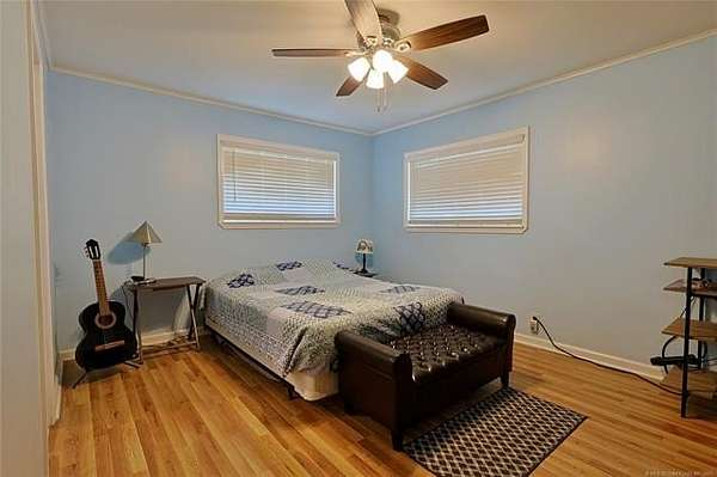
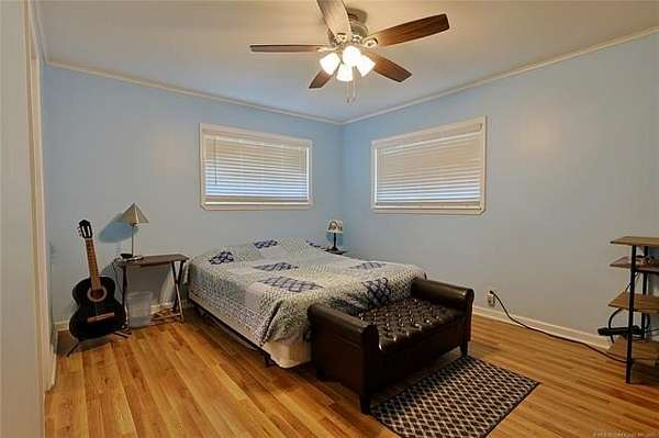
+ wastebasket [126,290,154,328]
